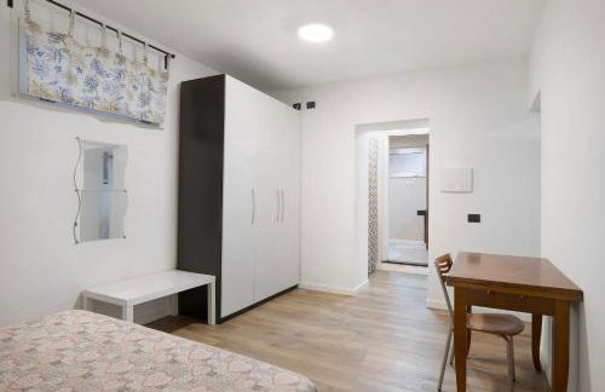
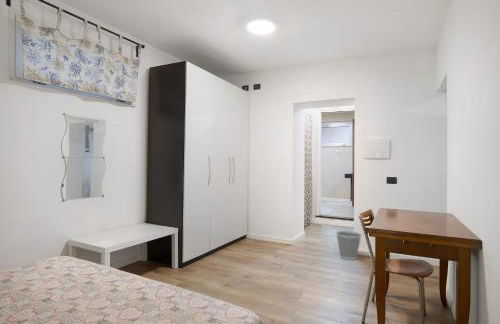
+ wastebasket [335,230,363,261]
